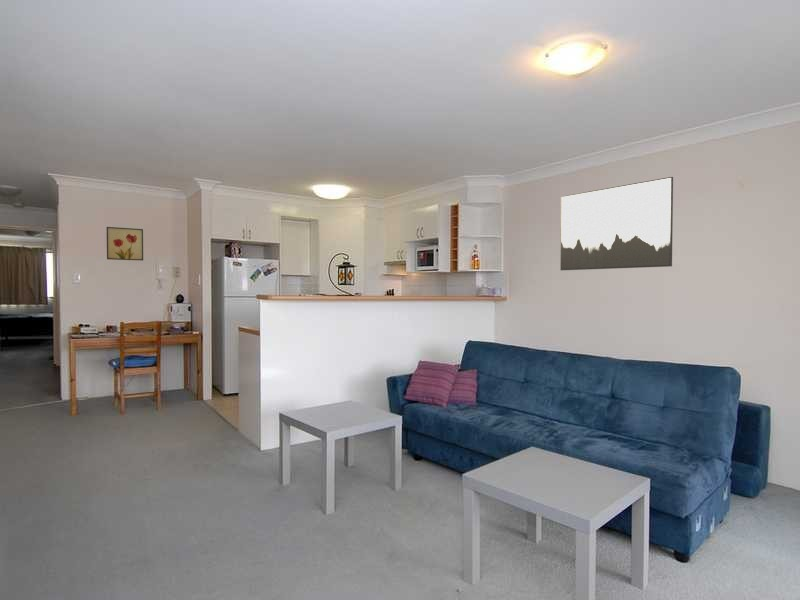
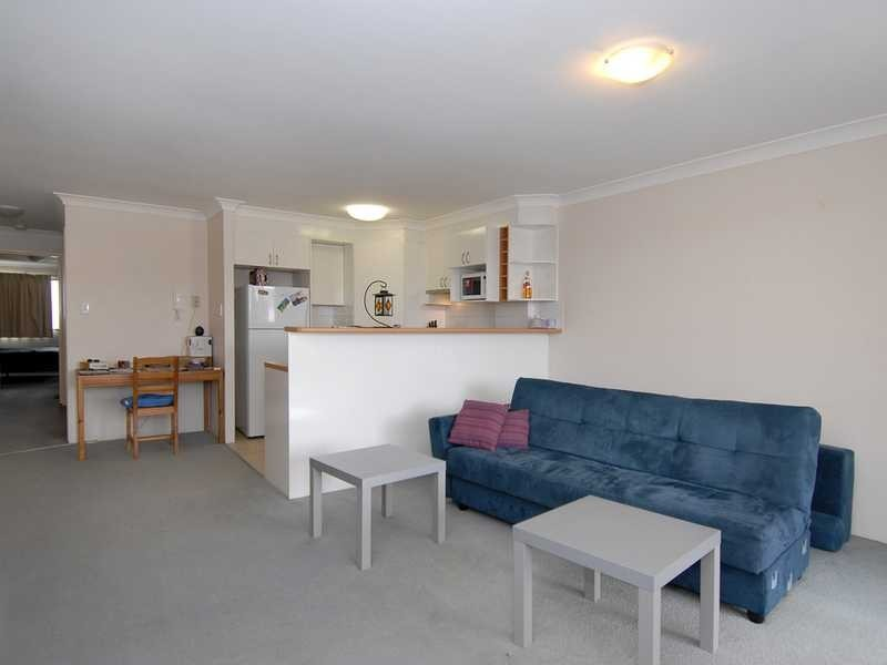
- wall art [106,226,144,261]
- wall art [559,176,674,271]
